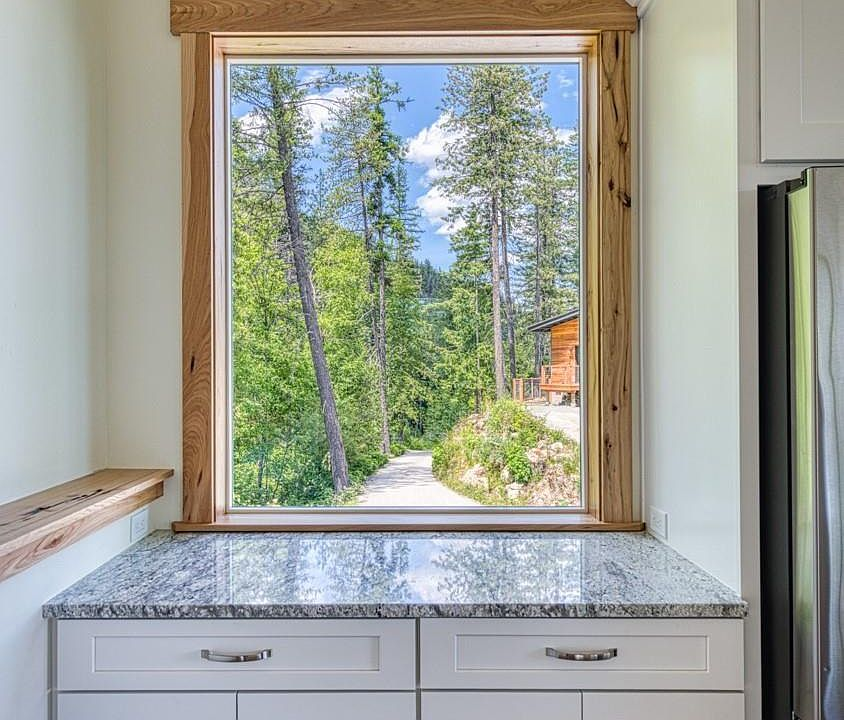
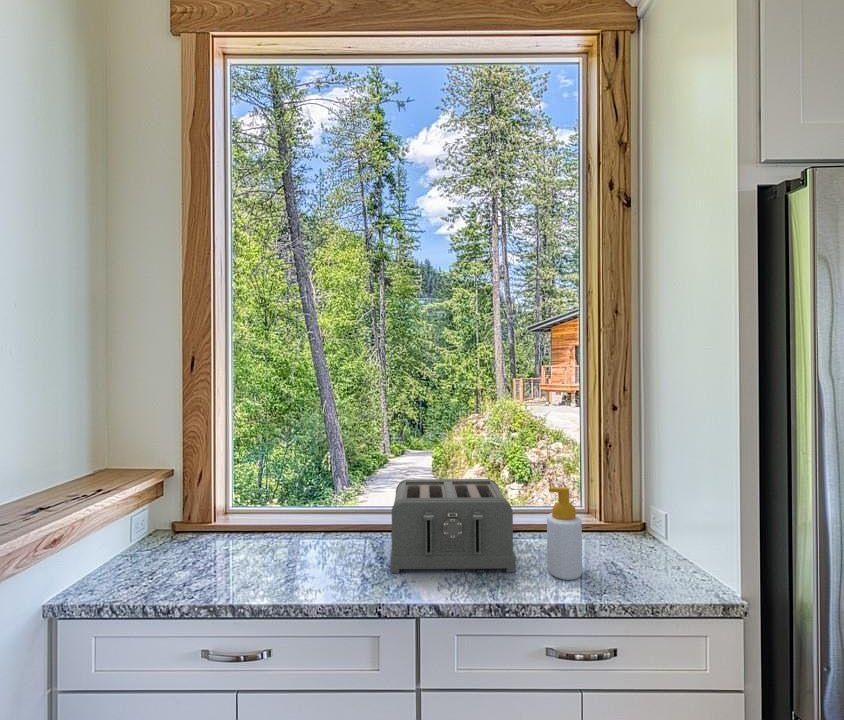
+ toaster [389,478,517,574]
+ soap bottle [546,486,583,581]
